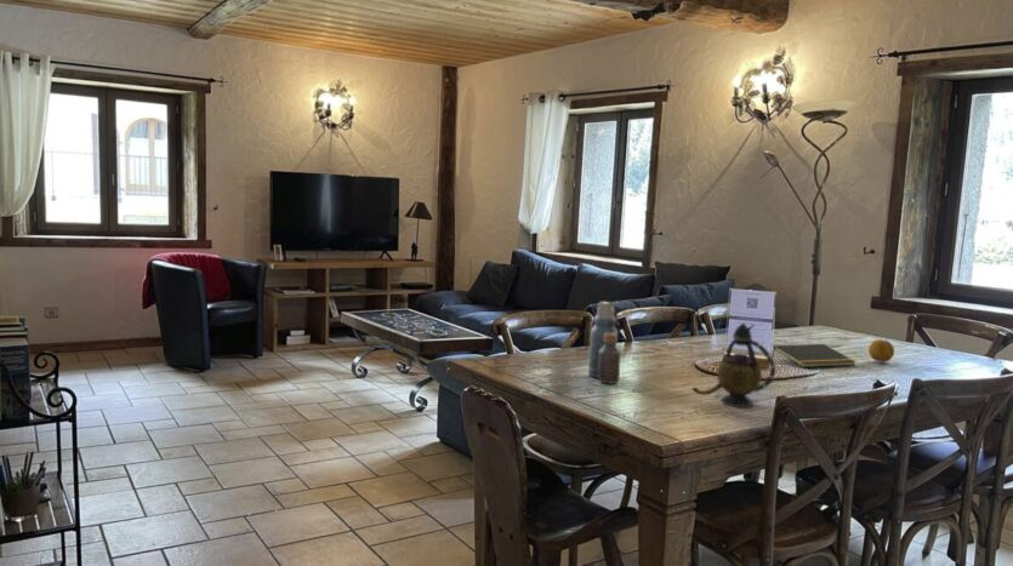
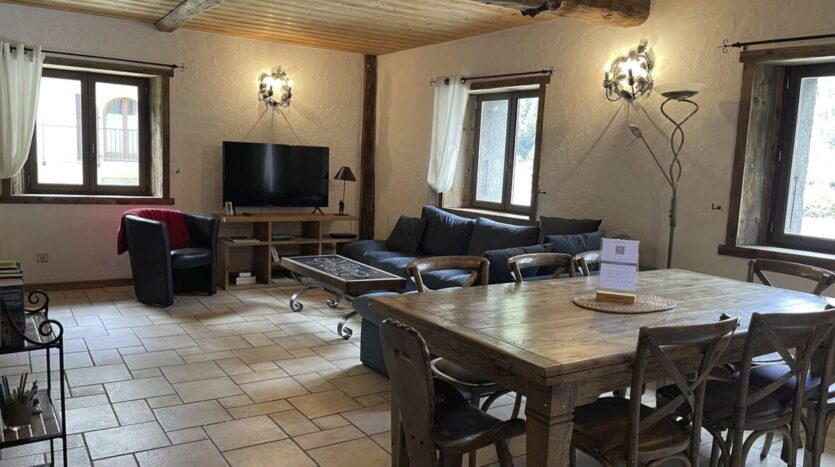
- bottle [587,301,621,384]
- teapot [692,322,776,408]
- notepad [770,343,857,368]
- fruit [867,338,895,364]
